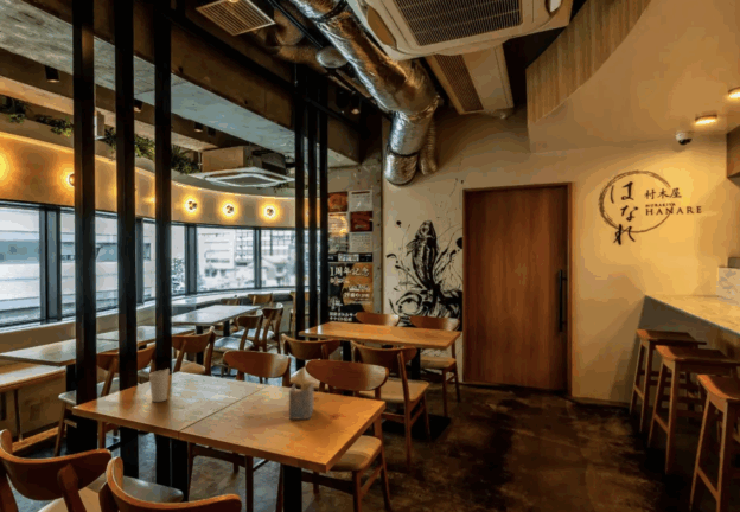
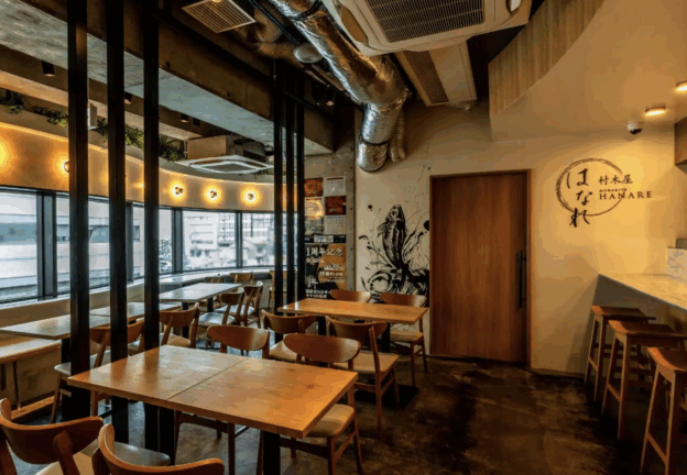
- napkin holder [288,372,314,421]
- cup [148,367,171,403]
